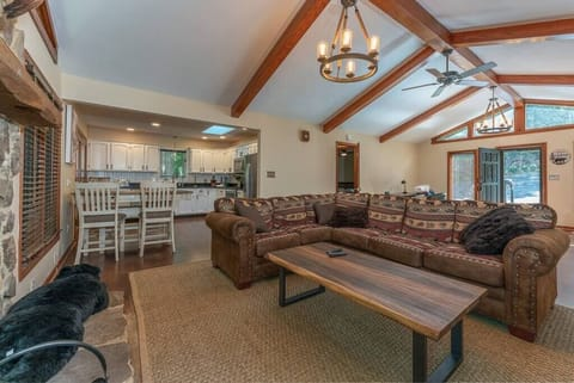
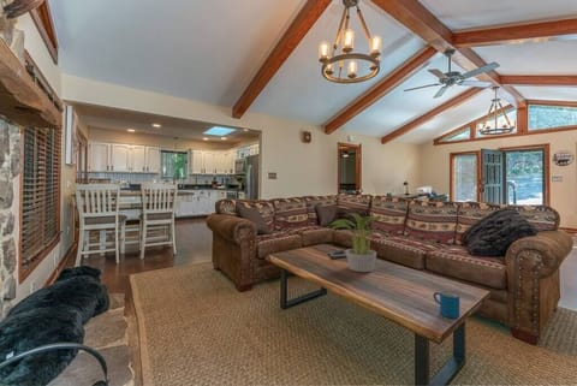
+ mug [432,290,460,319]
+ potted plant [328,212,398,273]
